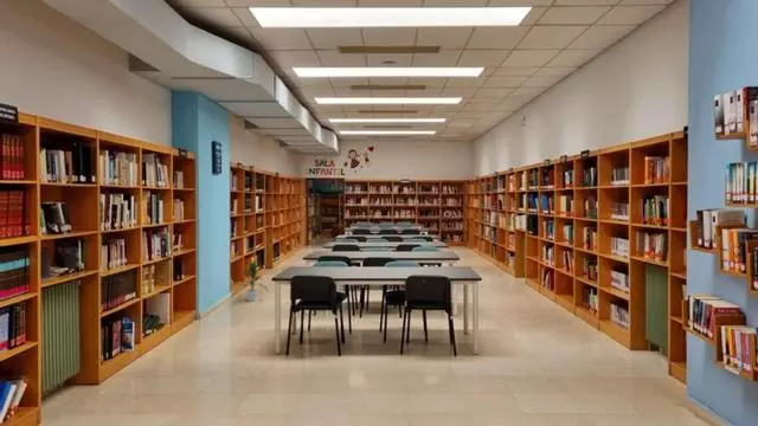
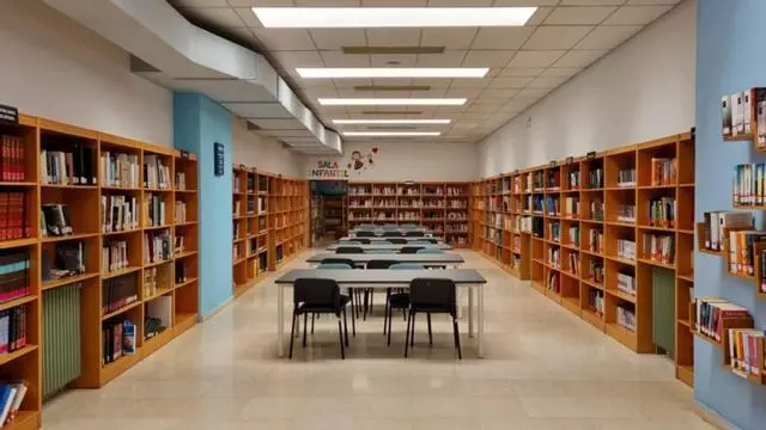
- indoor plant [237,259,270,303]
